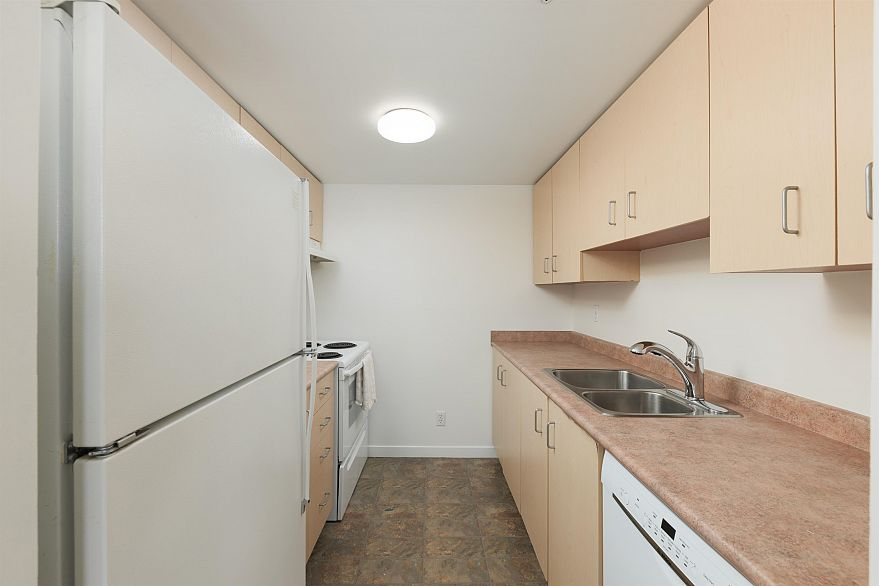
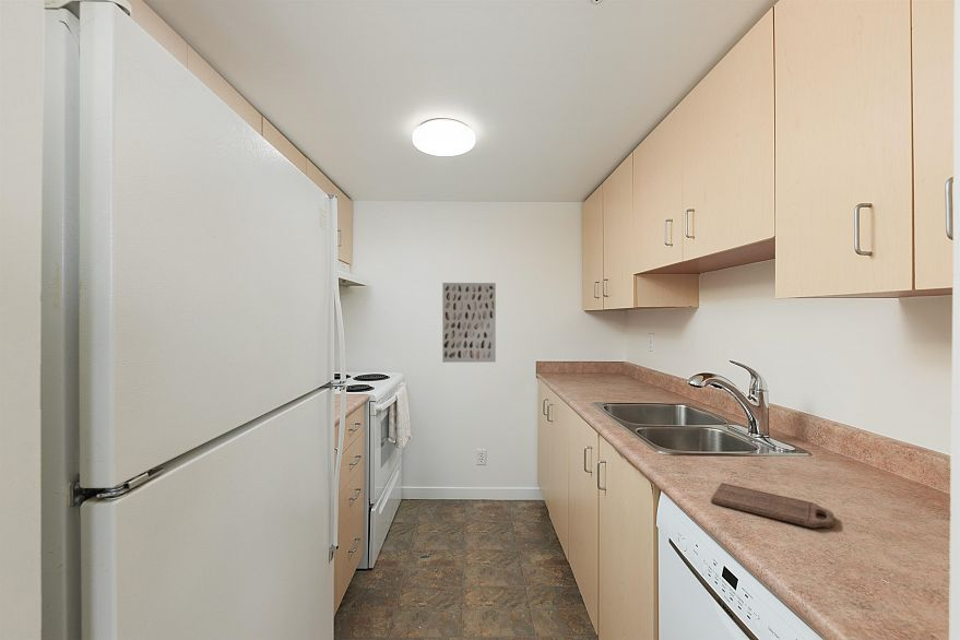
+ wall art [441,282,497,364]
+ cutting board [710,482,834,529]
